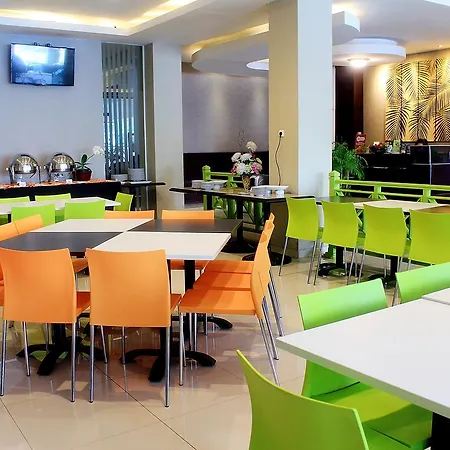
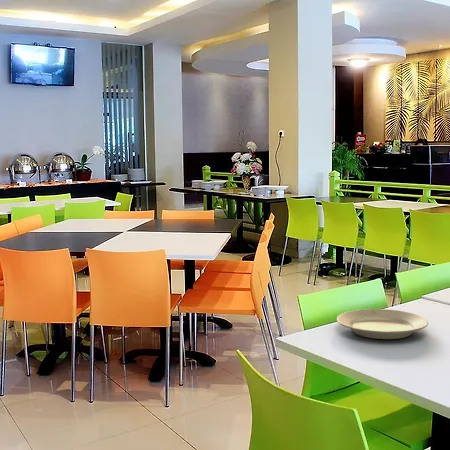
+ plate [336,308,429,340]
